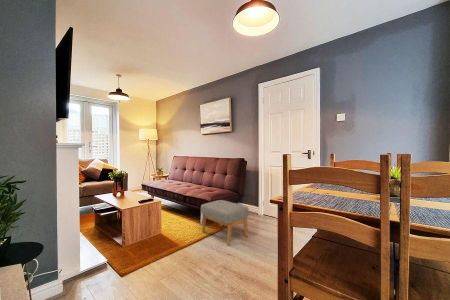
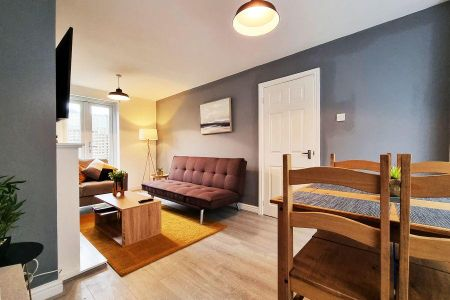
- footstool [200,199,250,246]
